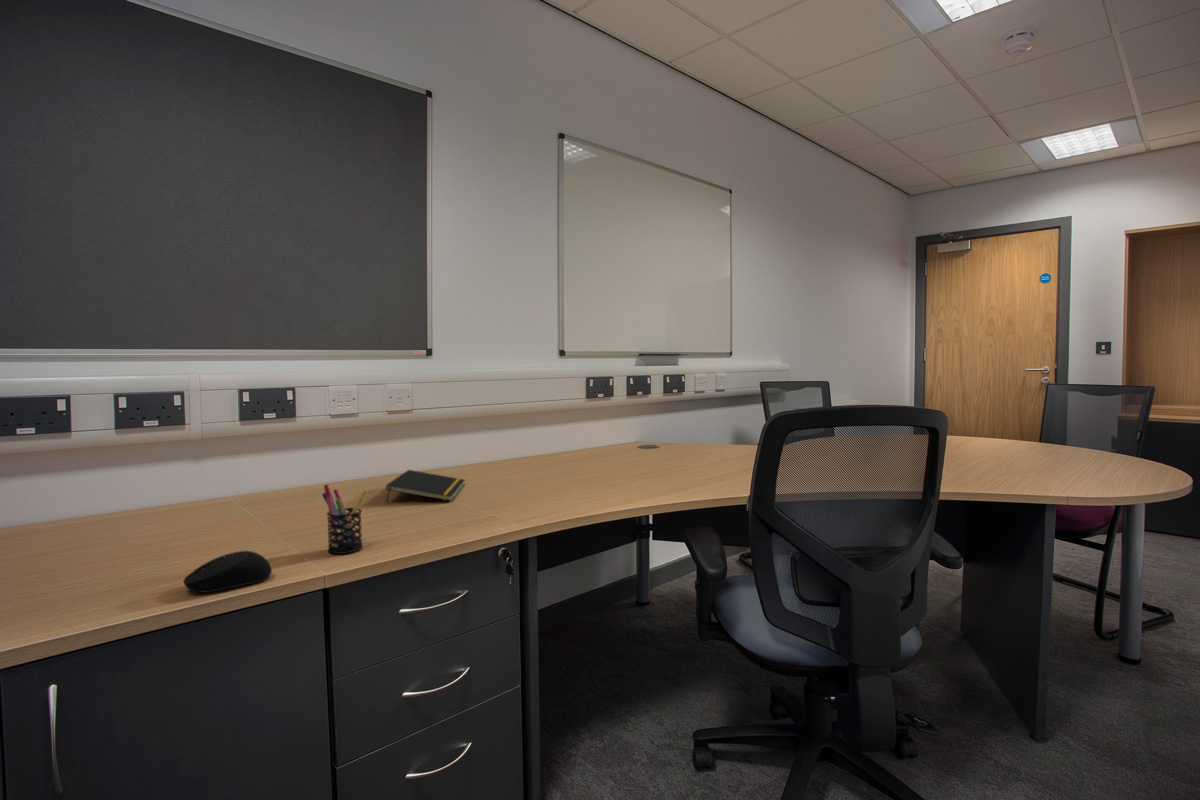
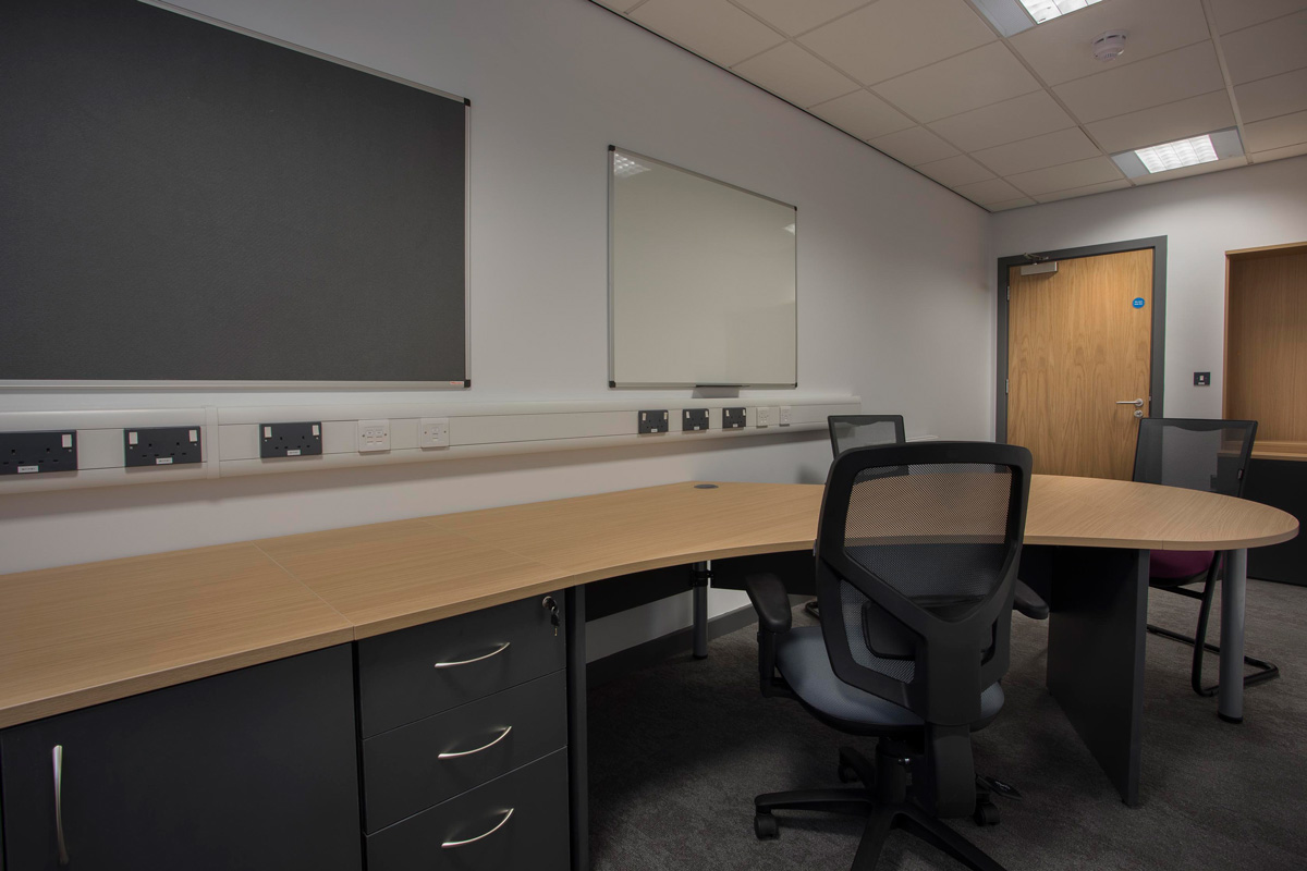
- computer mouse [182,550,273,593]
- pen holder [321,483,369,555]
- notepad [385,469,466,504]
